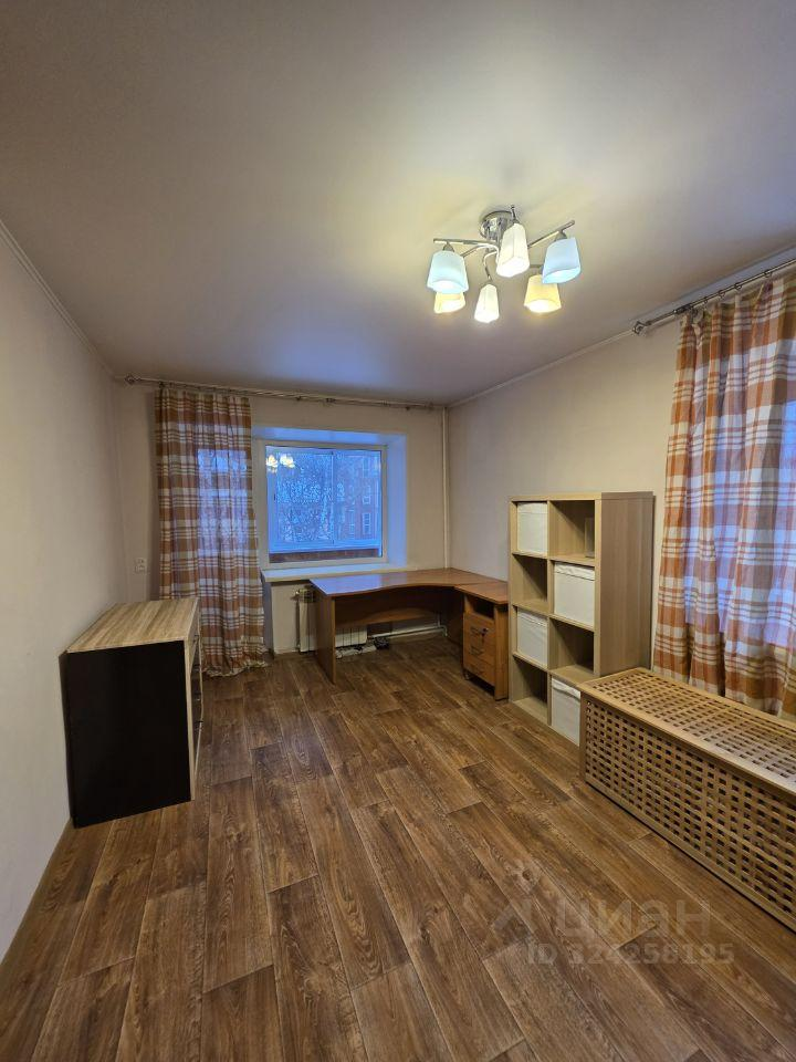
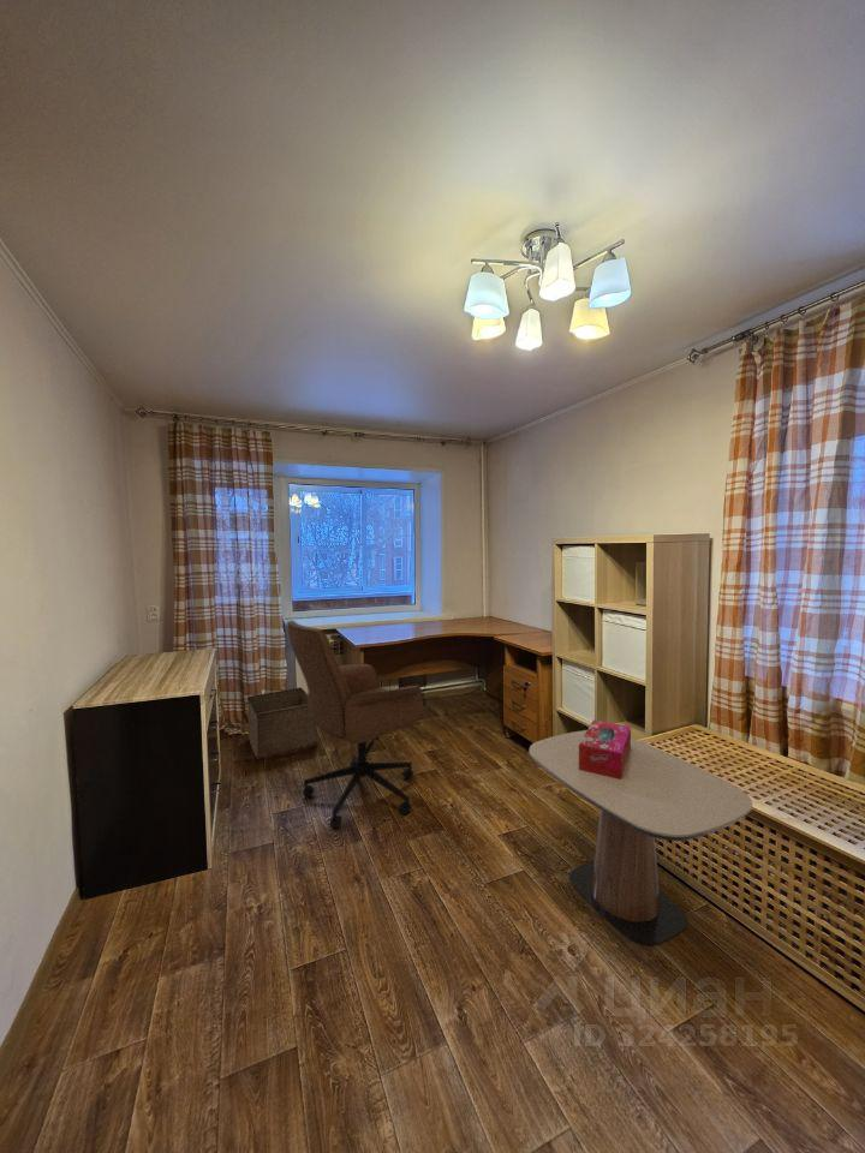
+ storage bin [245,686,318,760]
+ tissue box [579,718,632,779]
+ side table [529,729,753,946]
+ office chair [286,620,430,830]
